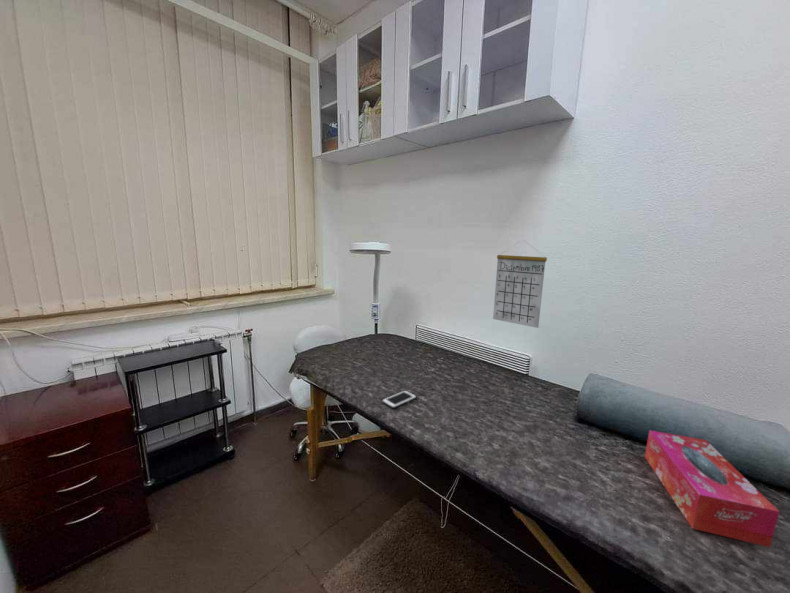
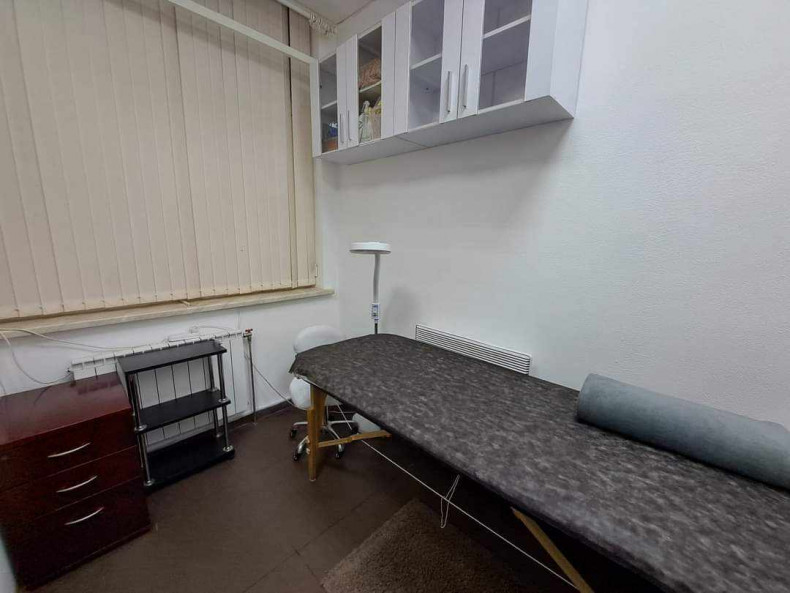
- cell phone [381,390,417,409]
- calendar [492,240,548,329]
- tissue box [644,429,781,548]
